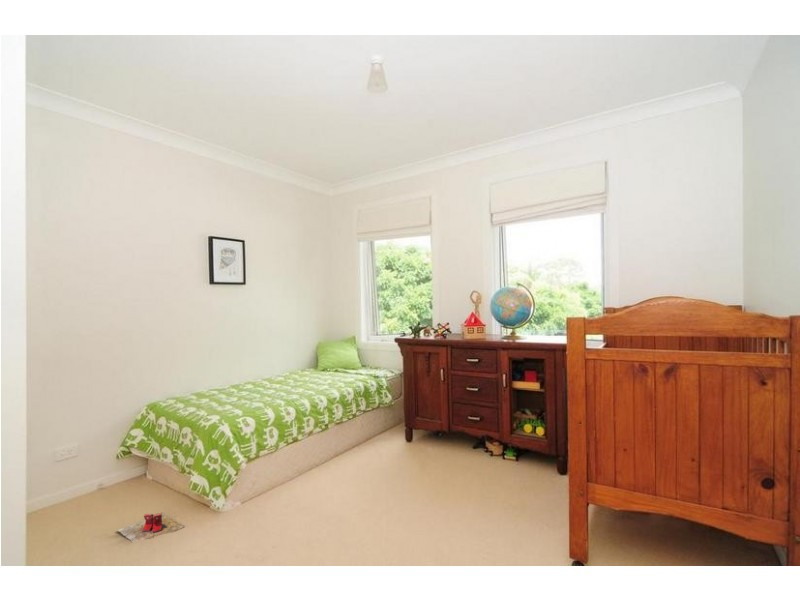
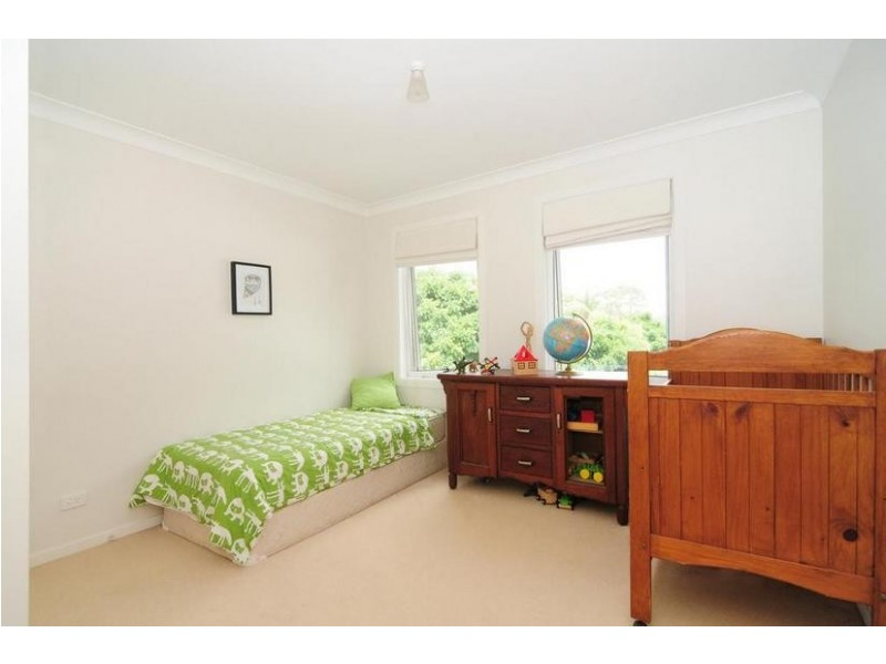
- slippers [117,511,186,543]
